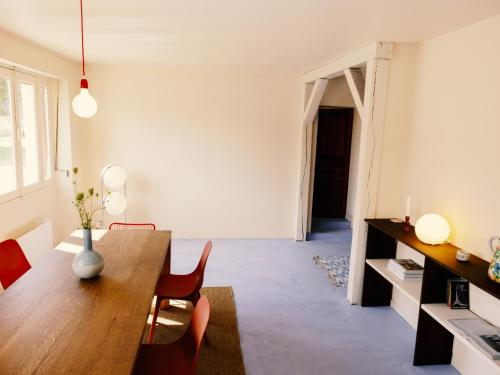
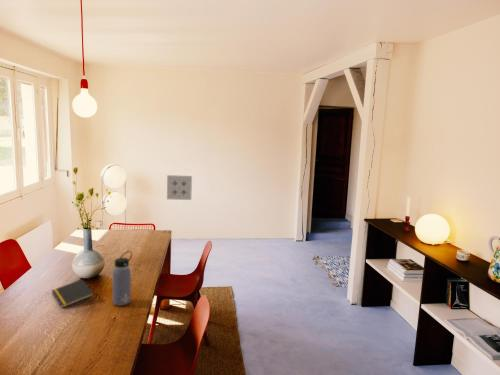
+ wall art [166,174,193,201]
+ notepad [50,278,95,309]
+ water bottle [112,250,133,307]
